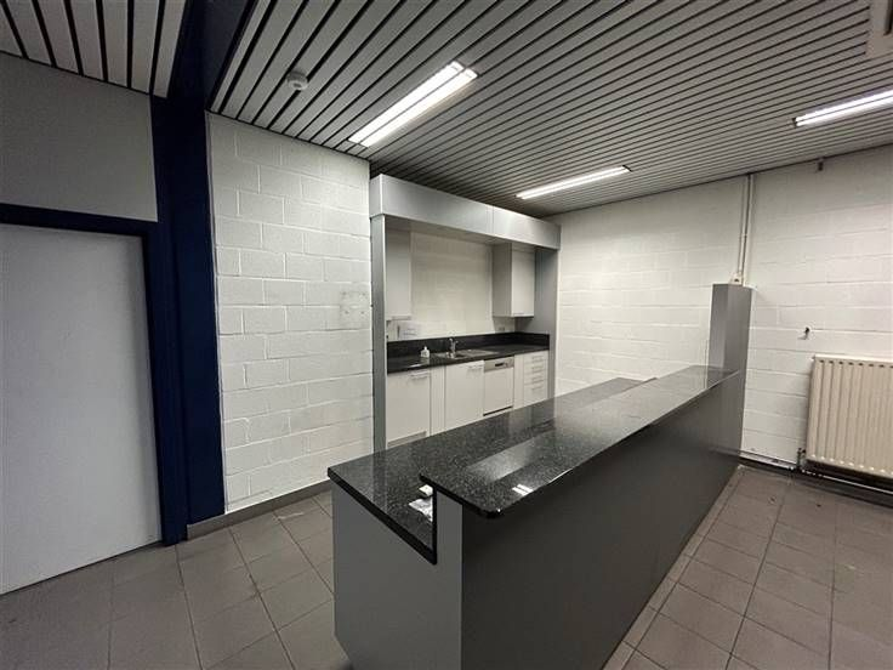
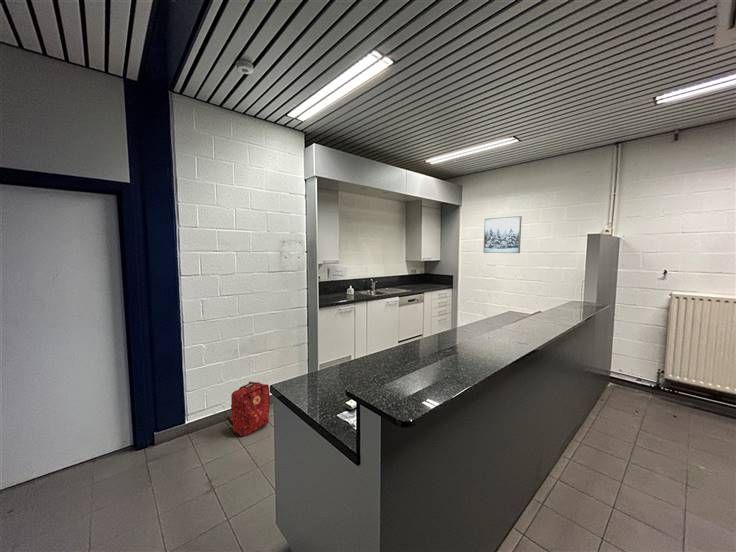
+ backpack [225,381,271,437]
+ wall art [482,215,523,254]
